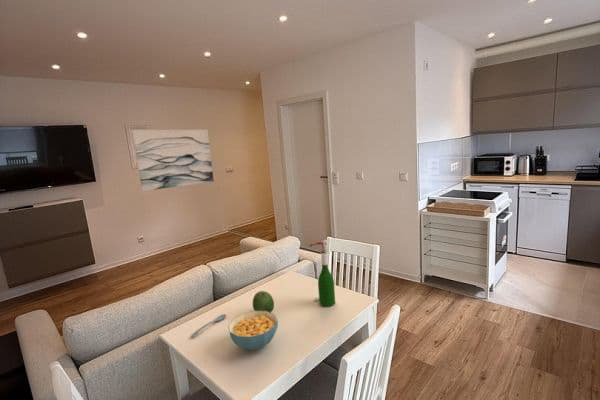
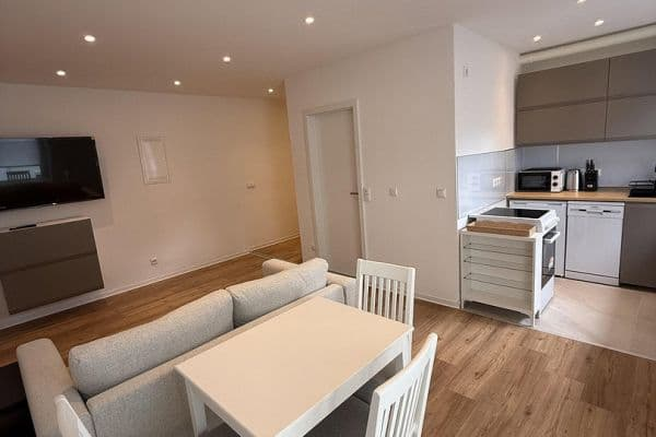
- spoon [190,313,227,338]
- wine bottle [308,239,336,307]
- cereal bowl [227,310,279,351]
- fruit [252,290,275,313]
- wall art [132,129,215,192]
